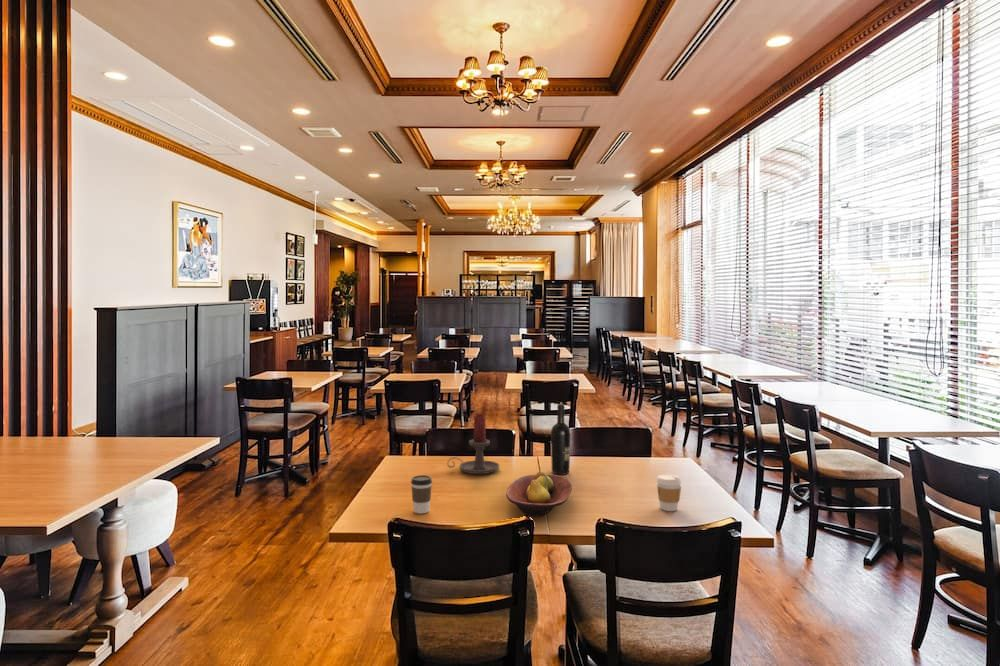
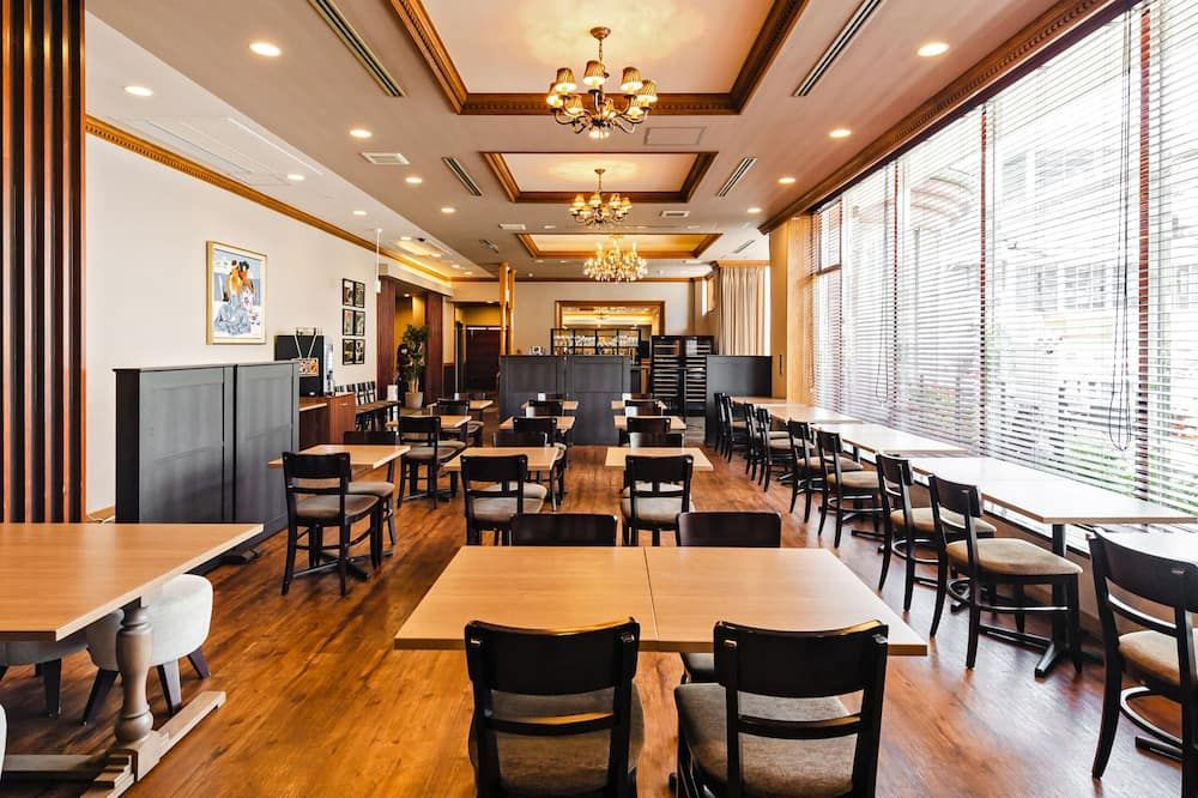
- candle holder [446,412,500,475]
- coffee cup [410,474,433,515]
- wine bottle [550,403,572,476]
- coffee cup [656,474,682,512]
- fruit bowl [505,470,573,517]
